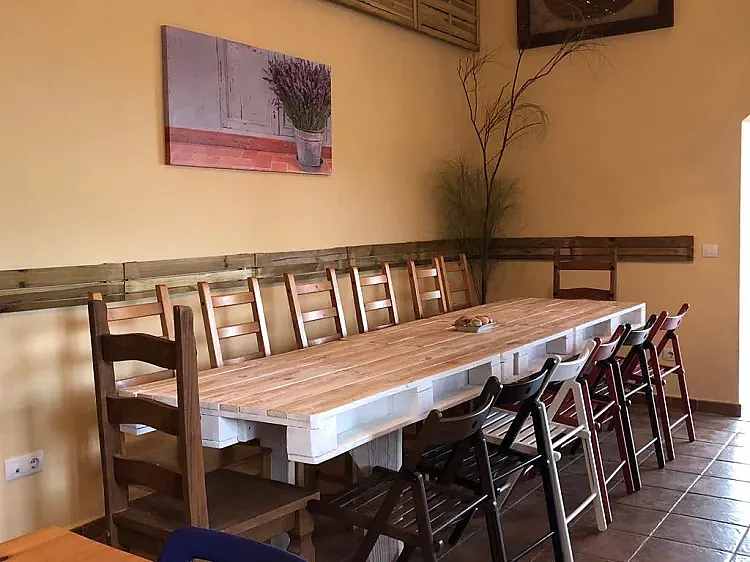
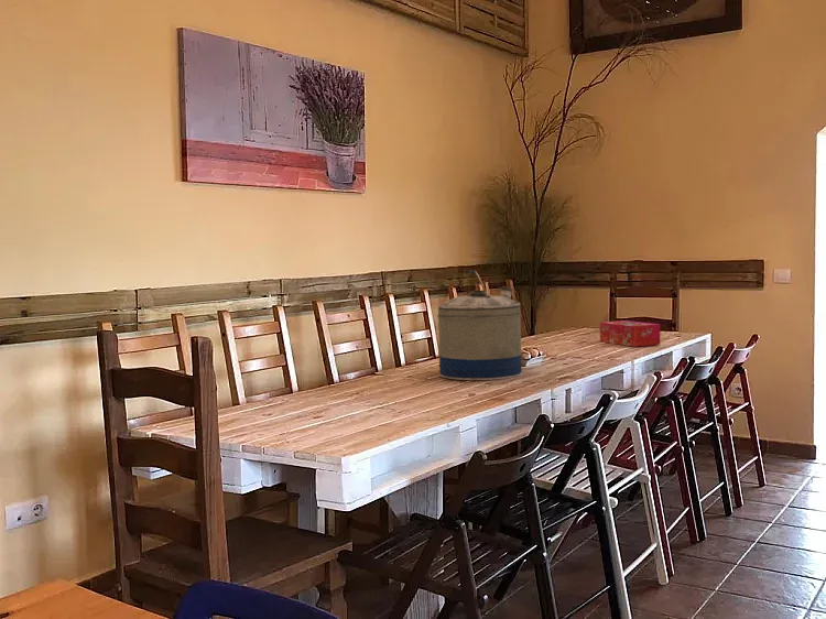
+ water jug [436,269,523,381]
+ tissue box [599,319,661,348]
